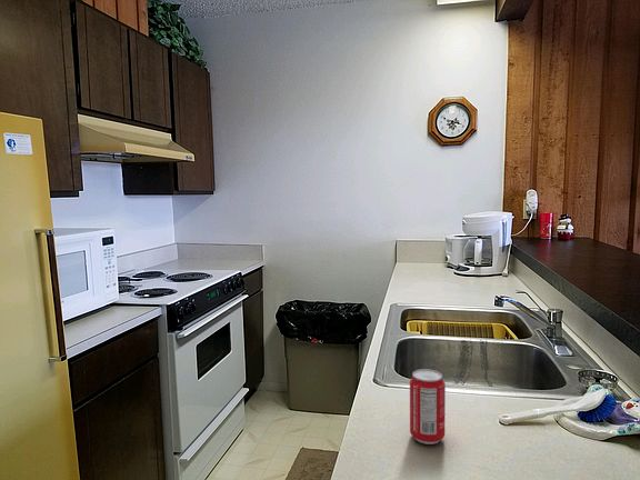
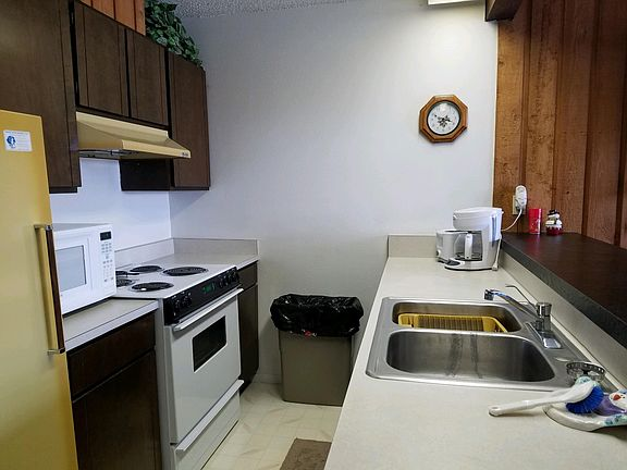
- beverage can [409,368,447,446]
